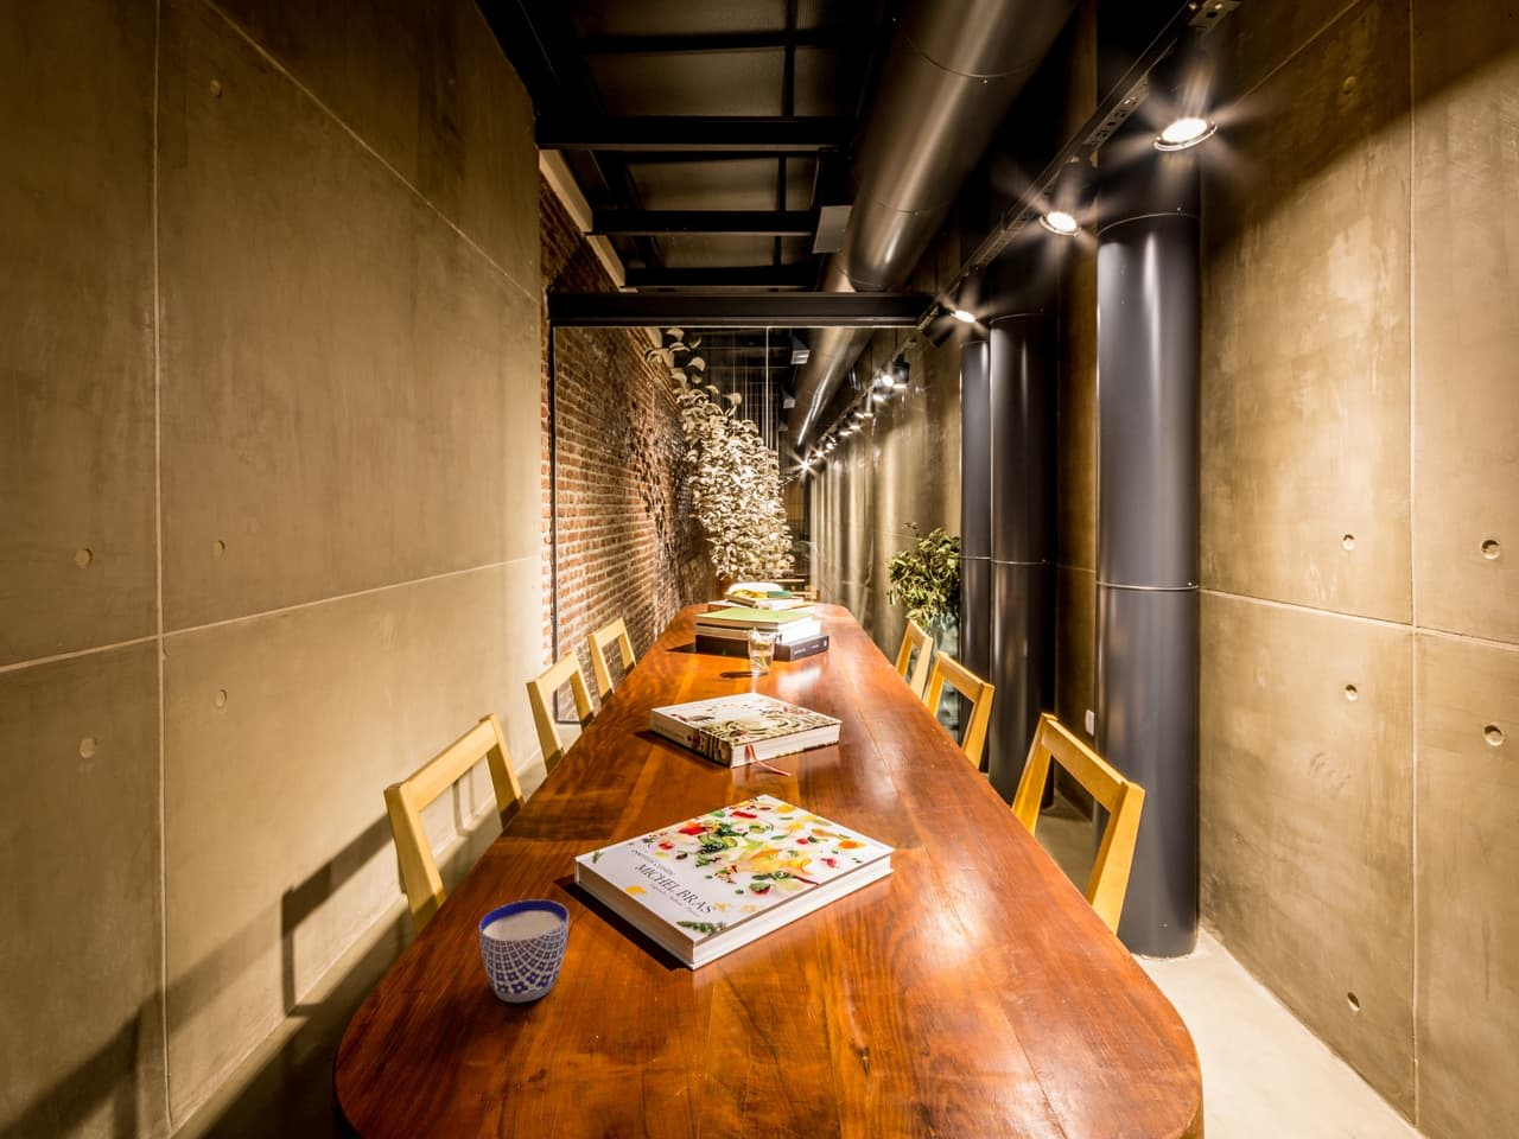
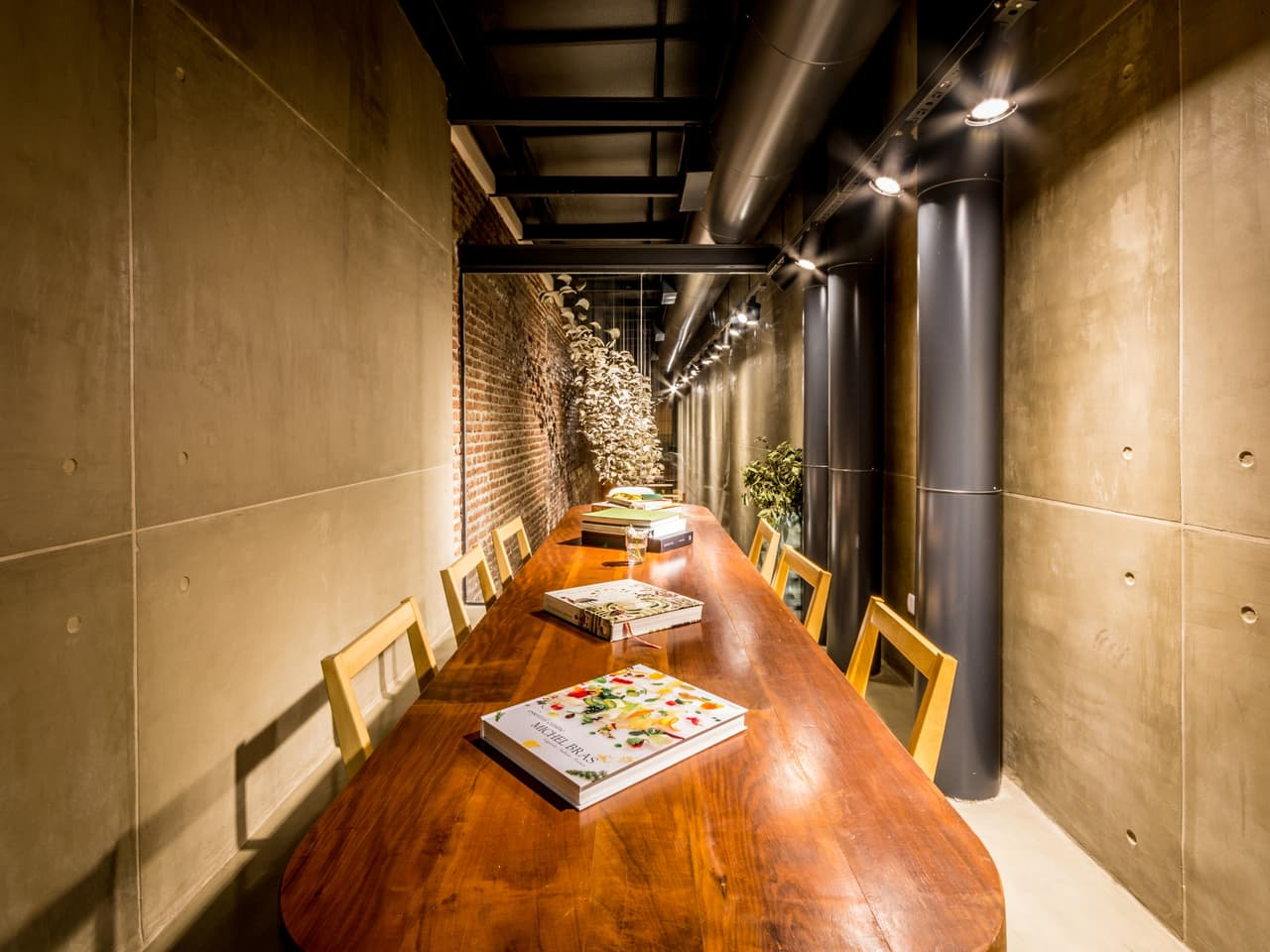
- cup [477,899,569,1004]
